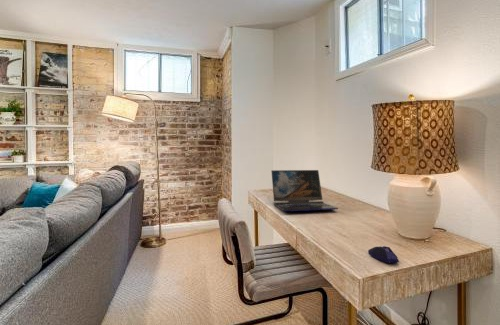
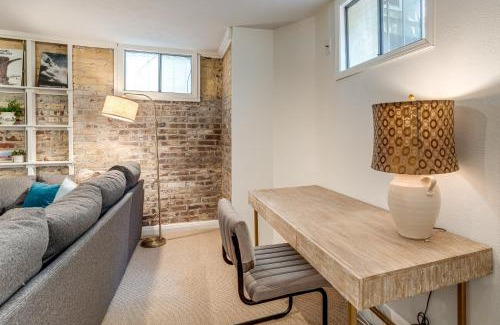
- computer mouse [367,245,400,264]
- laptop [270,169,339,212]
